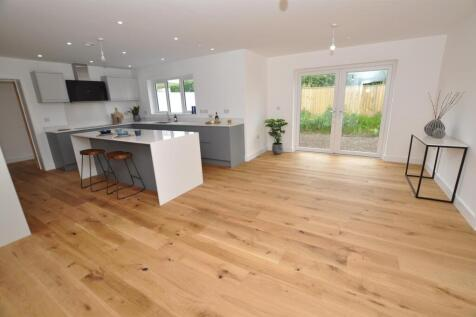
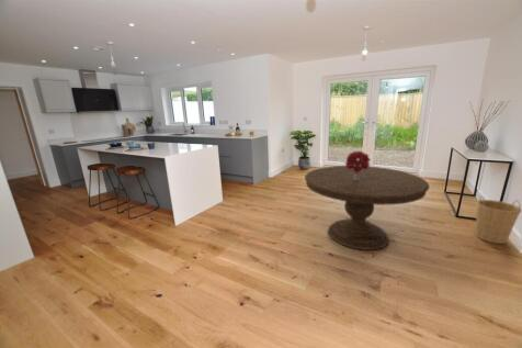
+ dining table [304,165,430,251]
+ bouquet [343,150,372,180]
+ basket [475,195,522,245]
